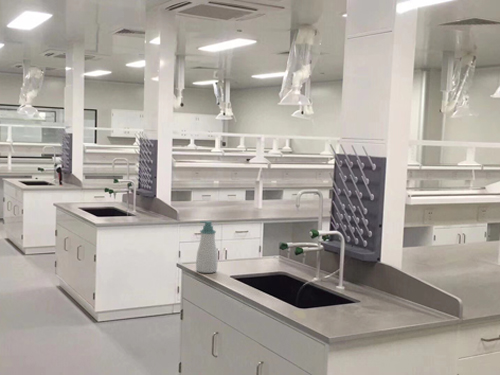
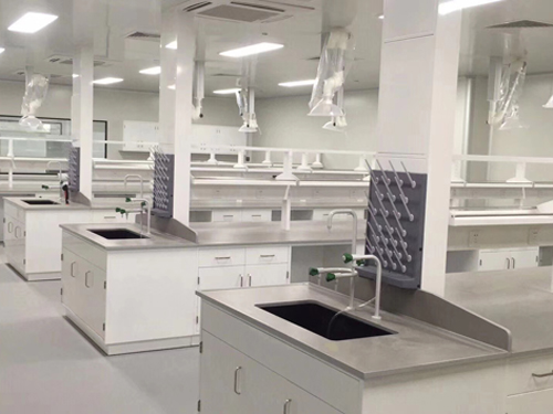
- soap bottle [195,220,218,274]
